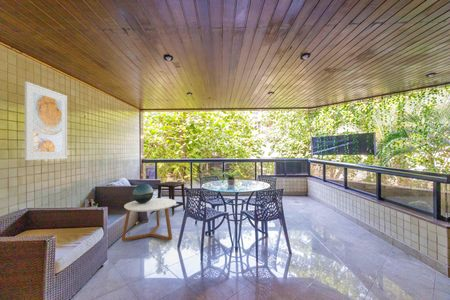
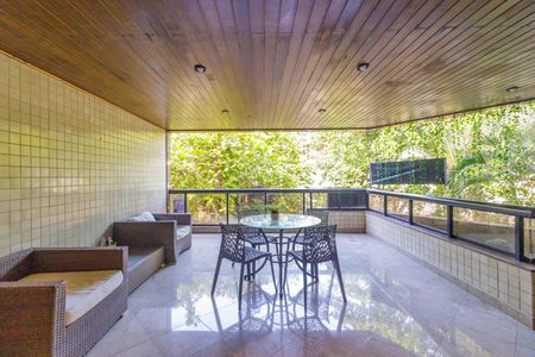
- coffee table [121,197,177,242]
- decorative globe [132,183,154,203]
- side table [154,180,187,216]
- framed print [24,80,68,161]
